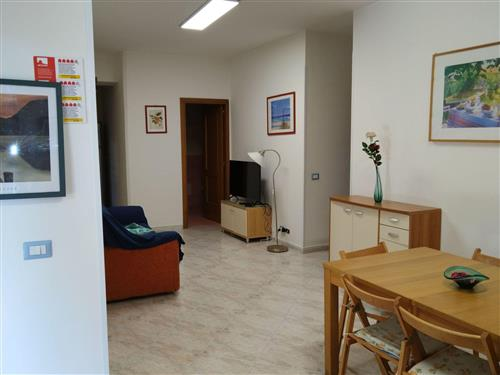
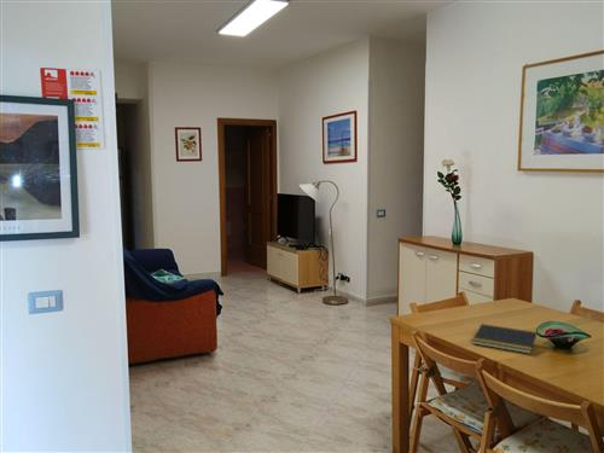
+ notepad [471,323,539,355]
